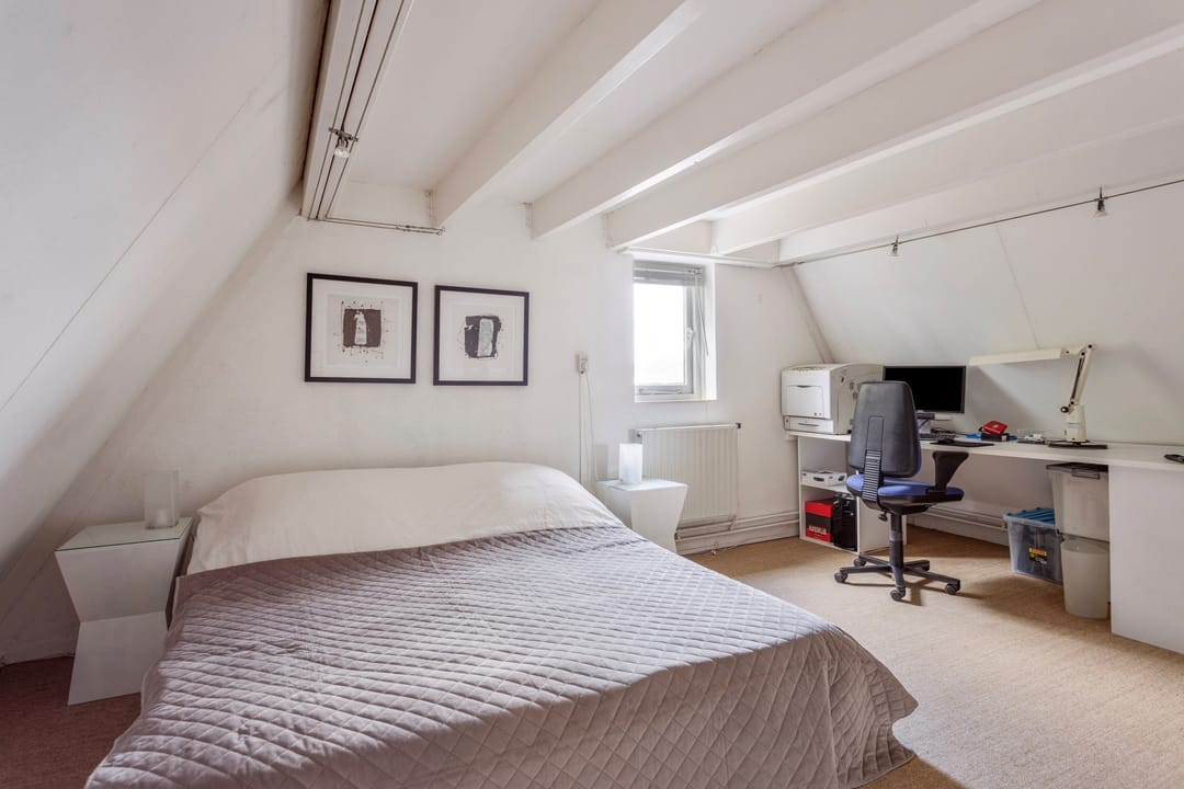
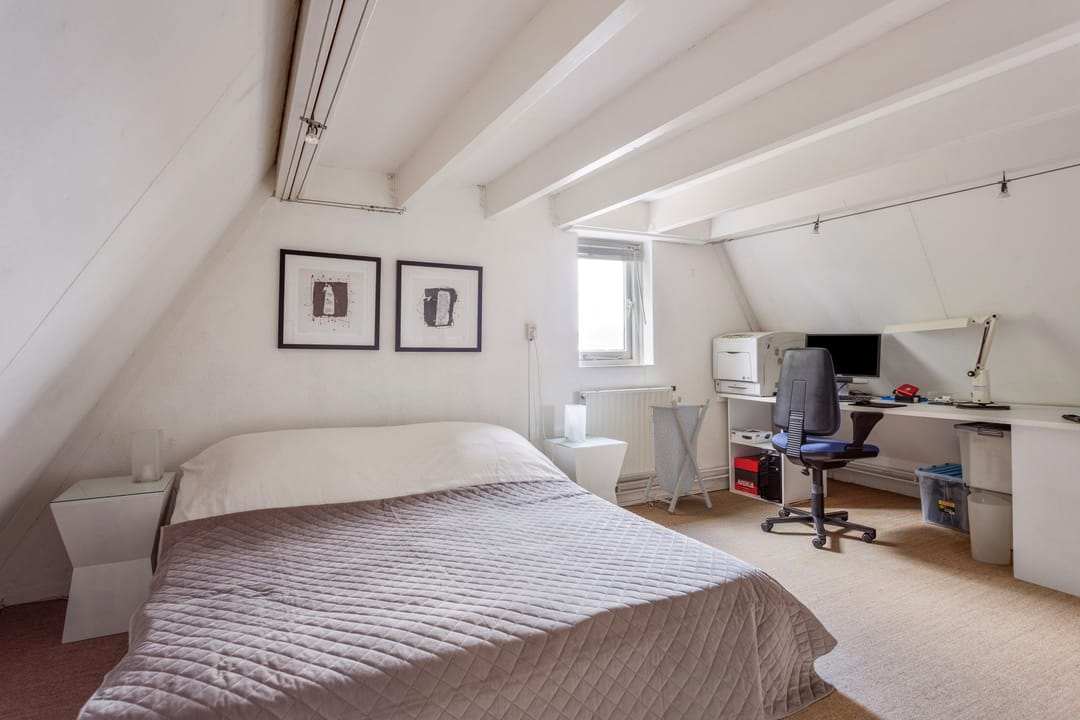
+ laundry hamper [641,395,713,514]
